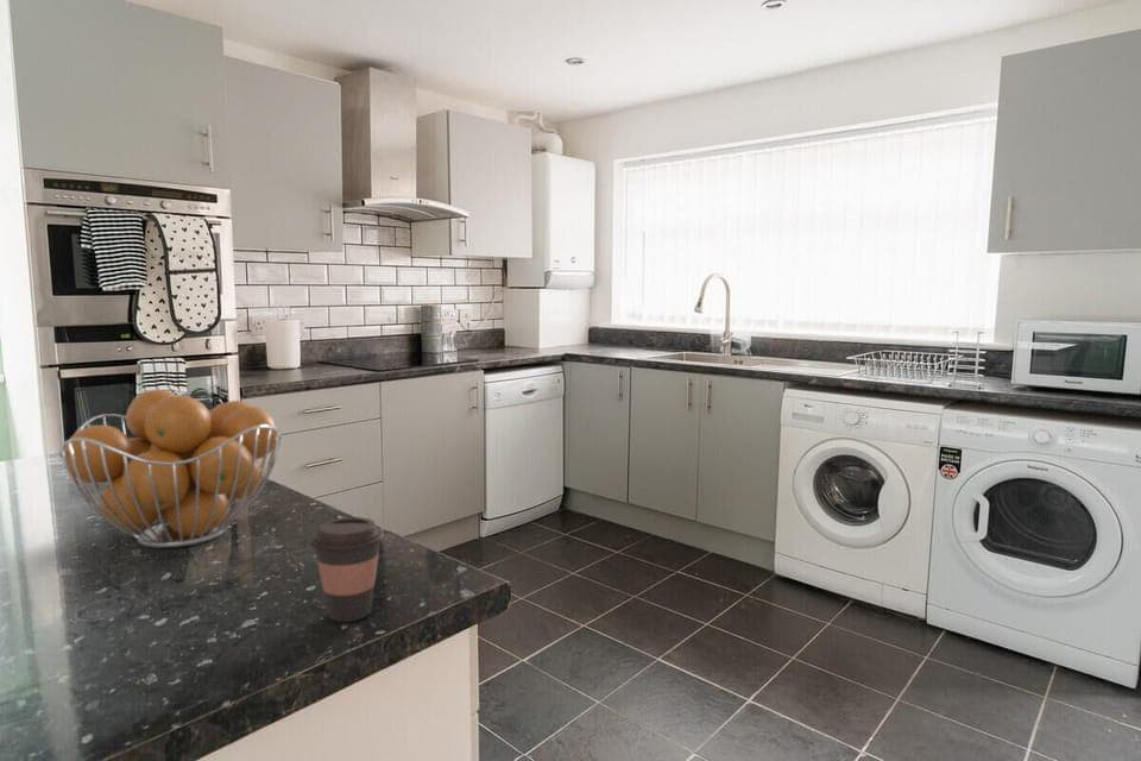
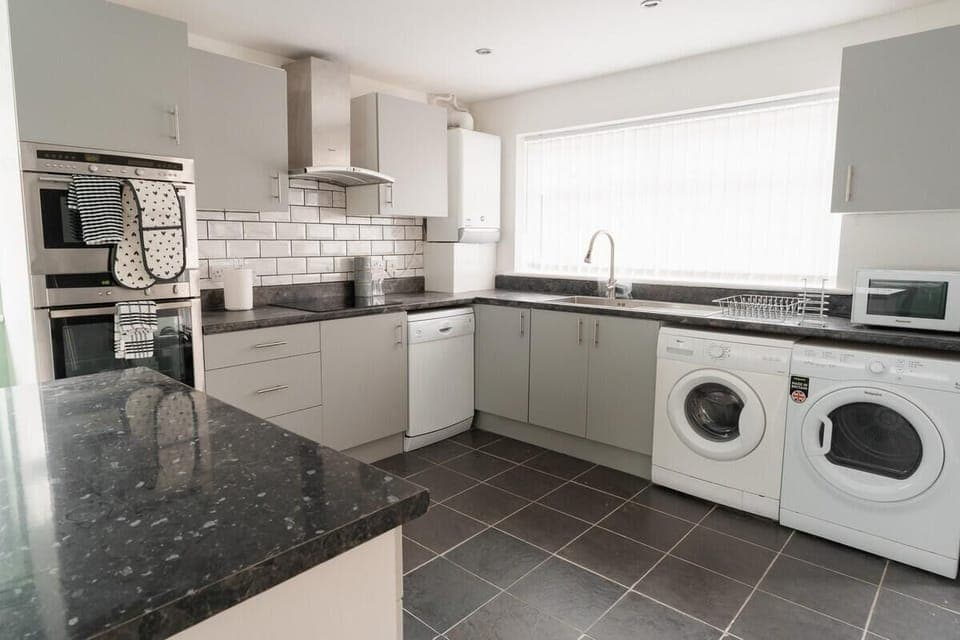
- fruit basket [57,388,284,549]
- coffee cup [309,516,385,623]
